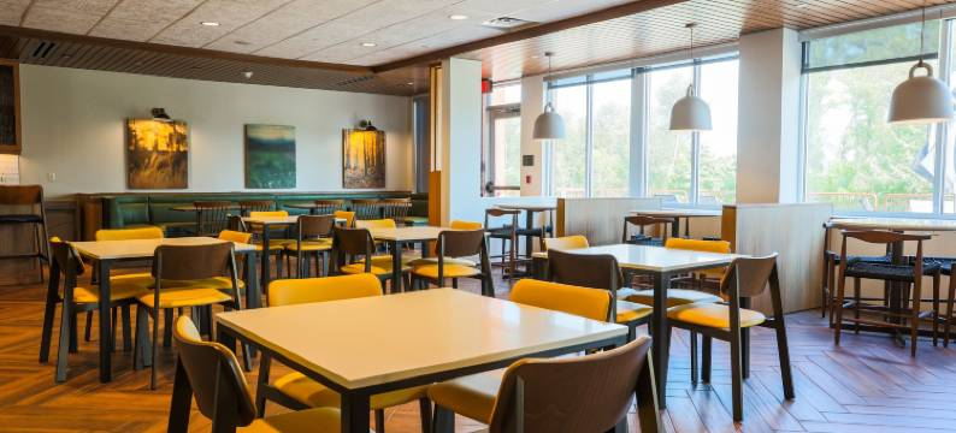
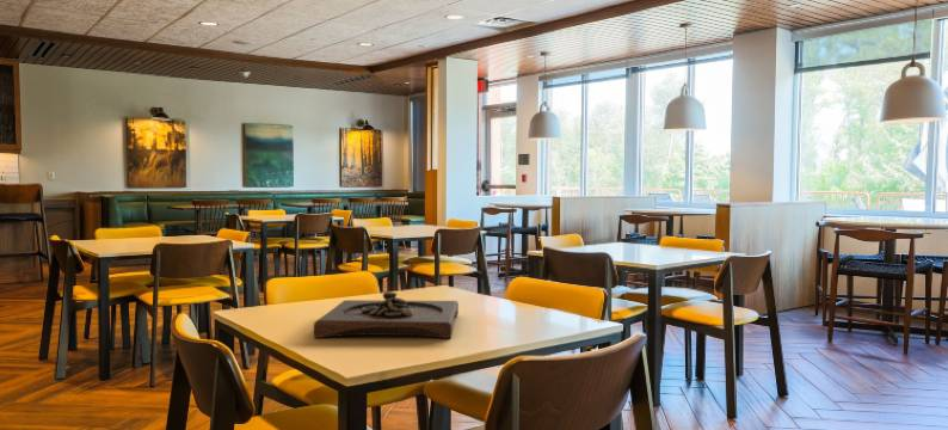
+ wooden tray [313,291,460,339]
